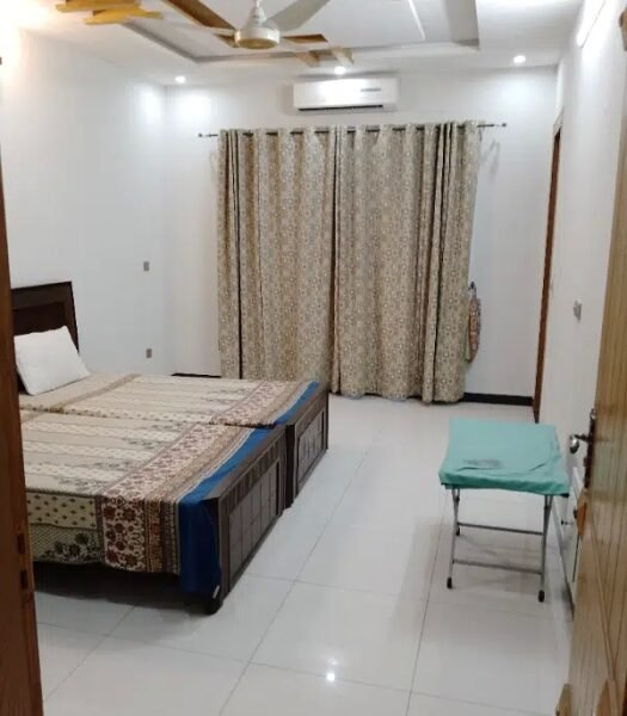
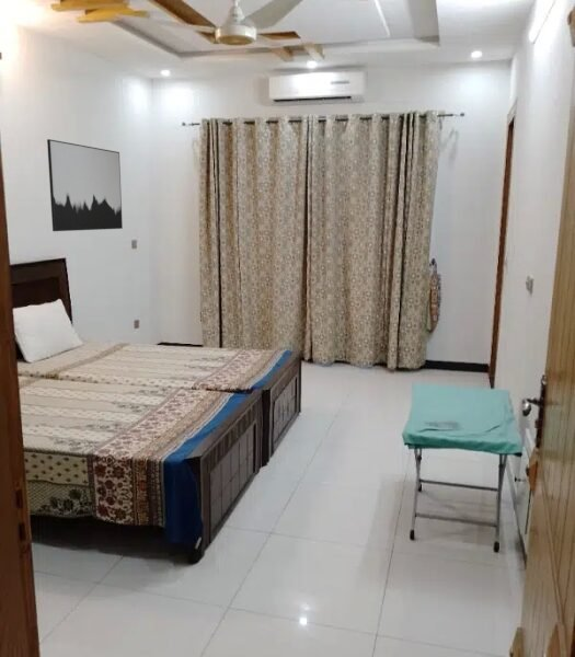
+ wall art [46,138,124,232]
